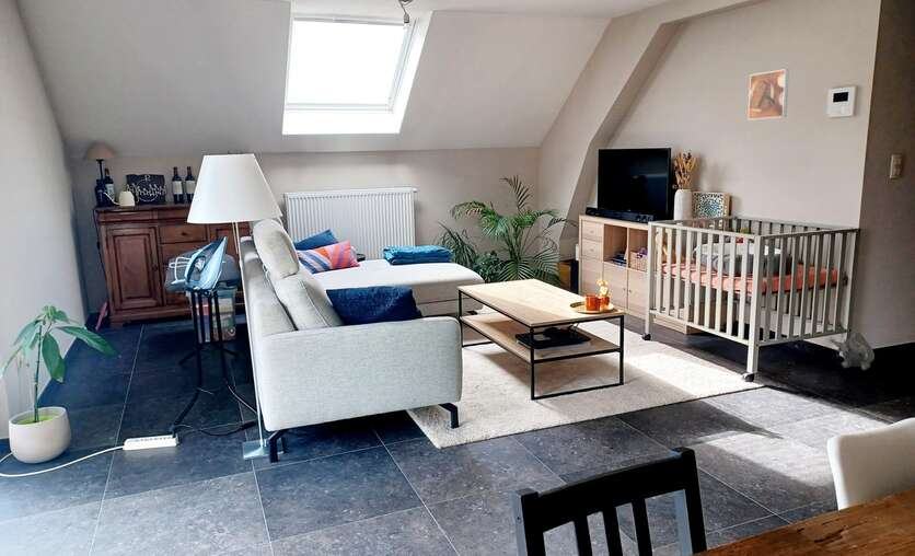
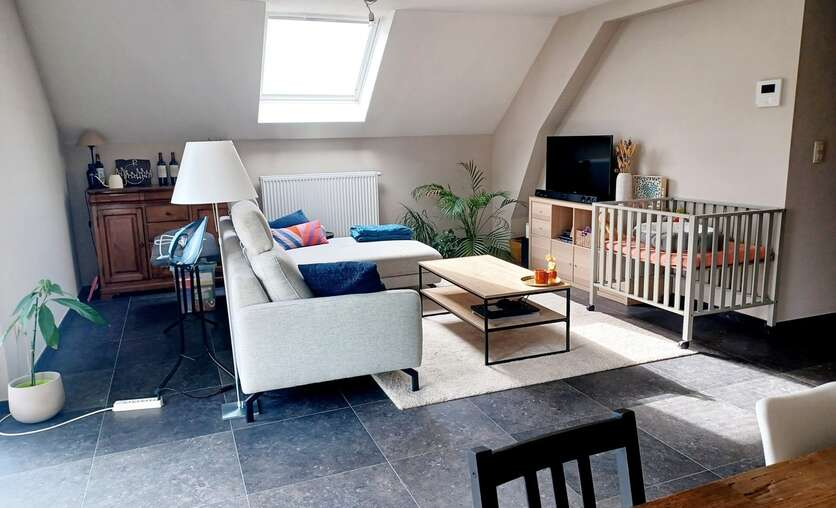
- plush toy [827,332,876,371]
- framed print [746,68,790,120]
